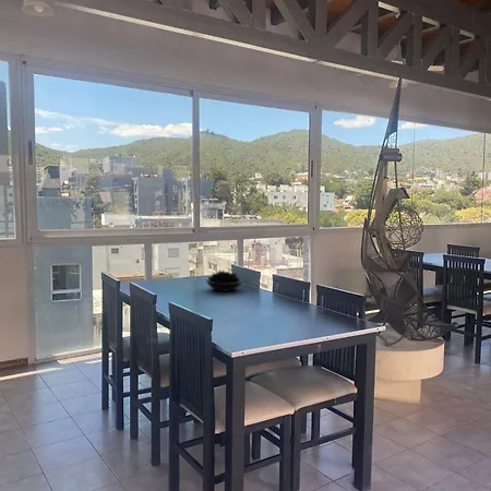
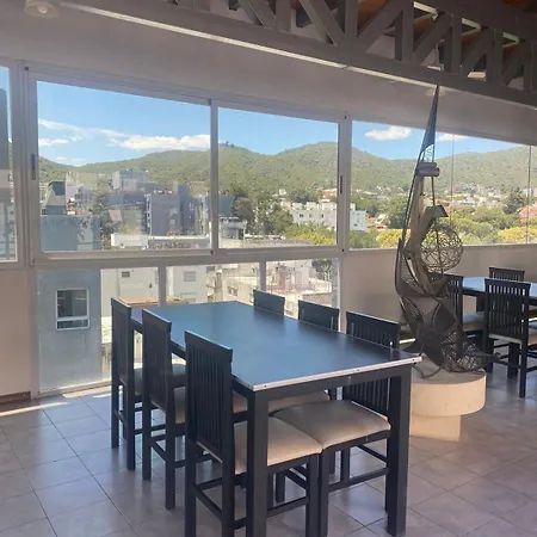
- succulent plant [205,268,243,292]
